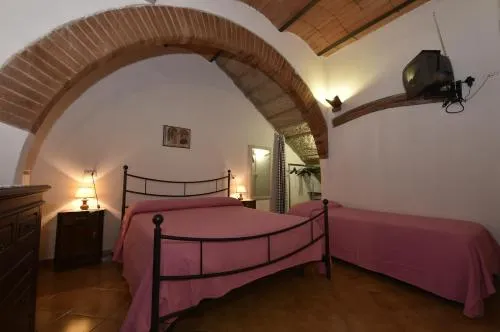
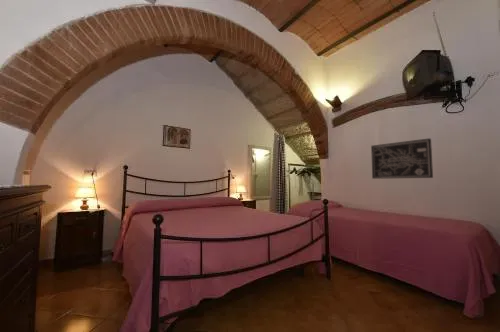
+ wall art [370,137,434,180]
